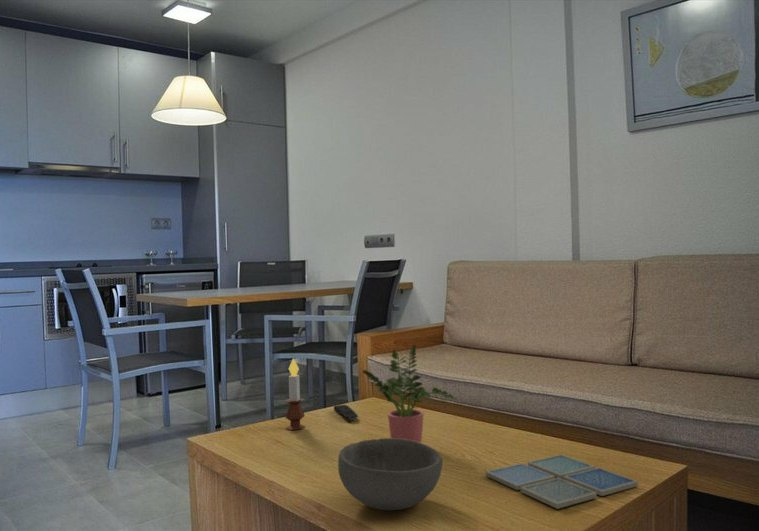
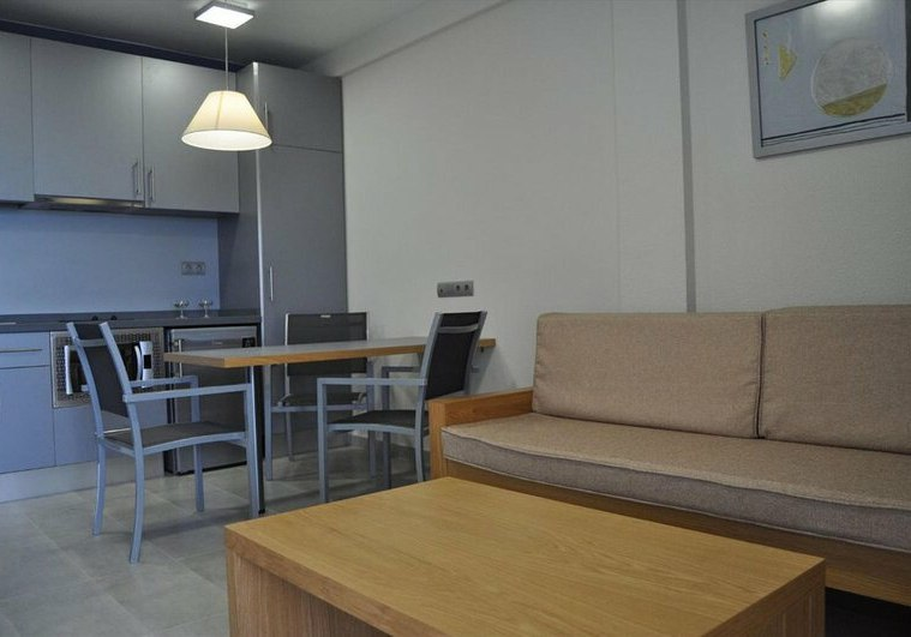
- potted plant [362,344,455,443]
- drink coaster [485,453,639,510]
- candle [284,357,306,431]
- bowl [337,437,443,511]
- remote control [333,404,359,422]
